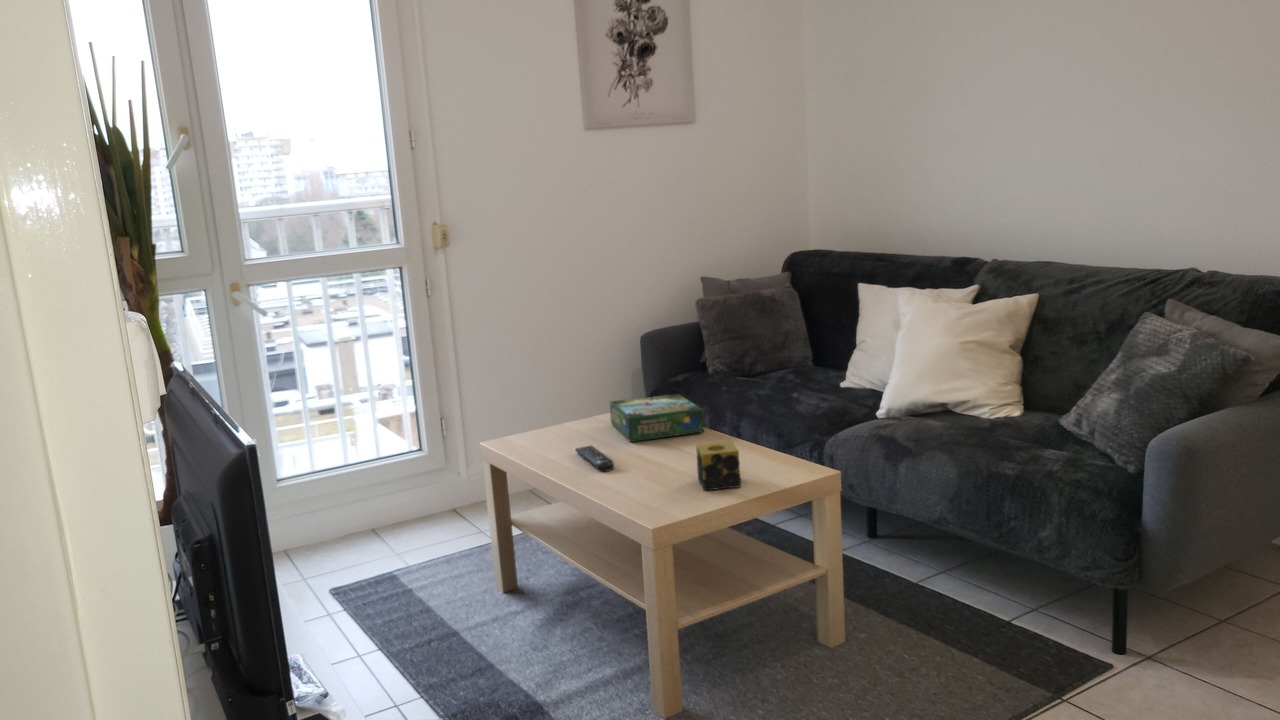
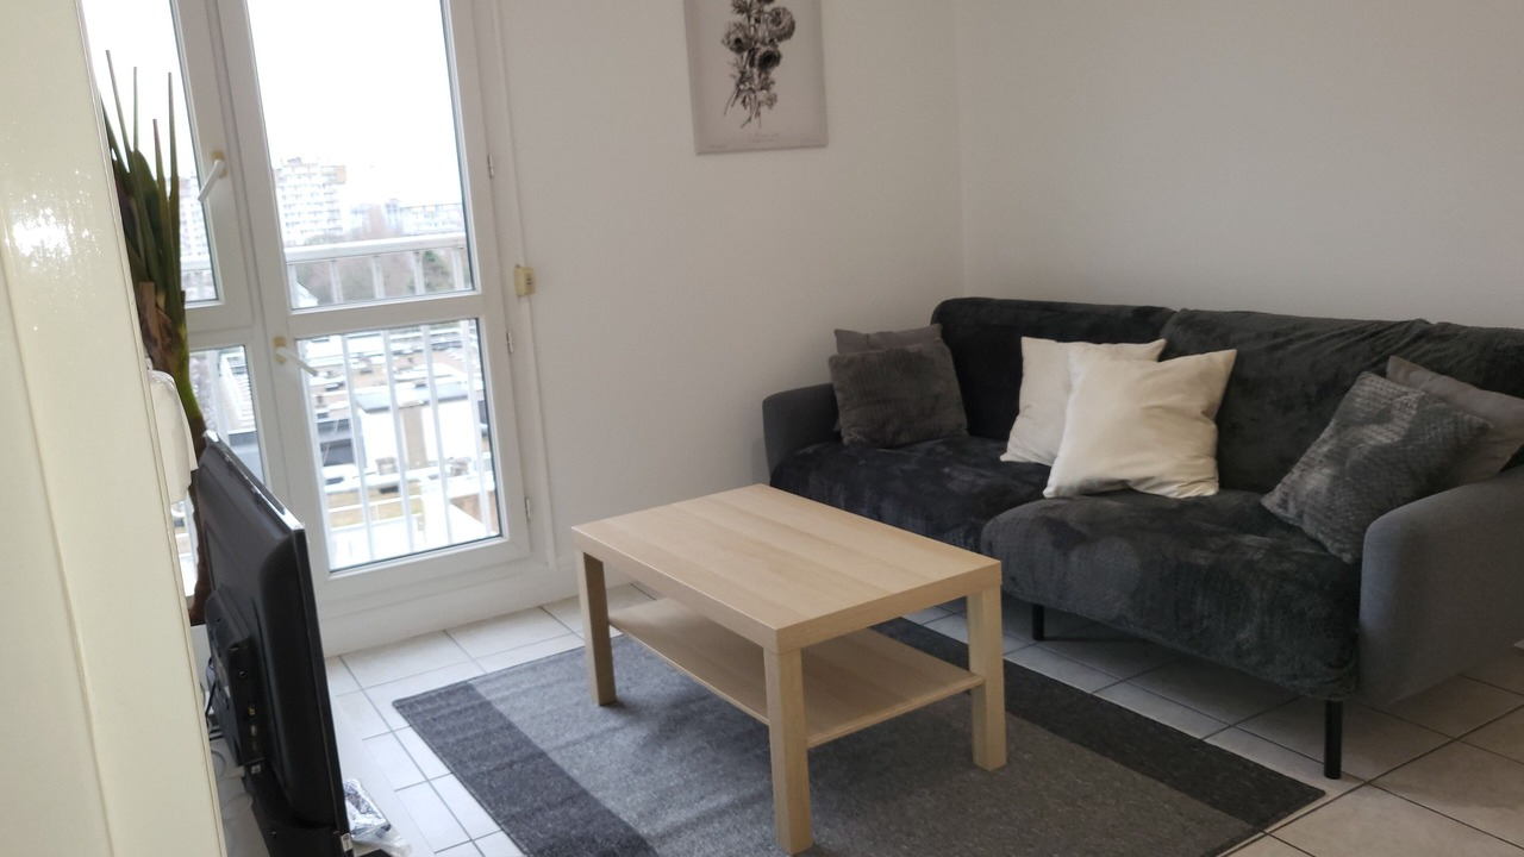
- candle [695,440,742,491]
- board game [609,393,705,443]
- remote control [574,445,615,473]
